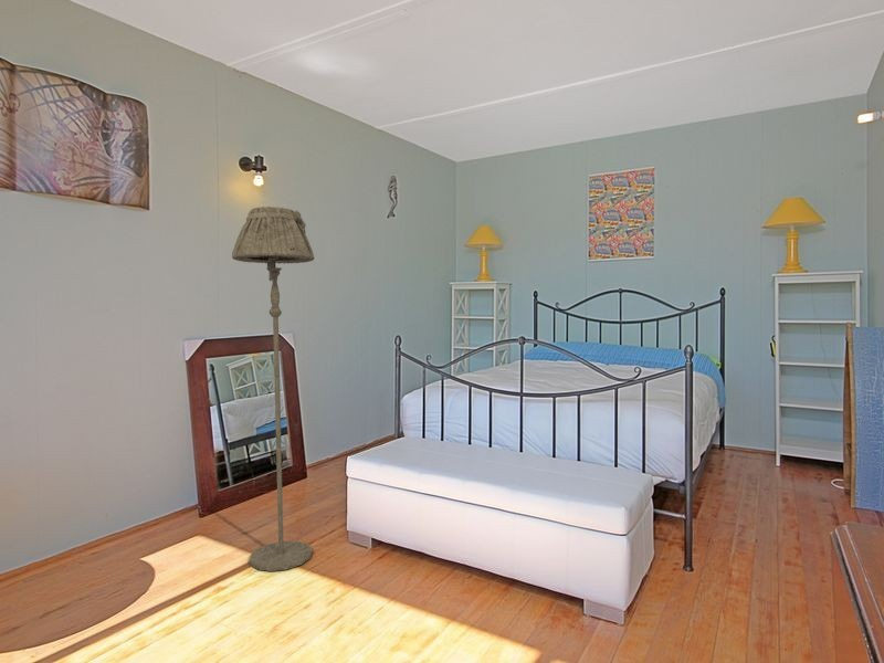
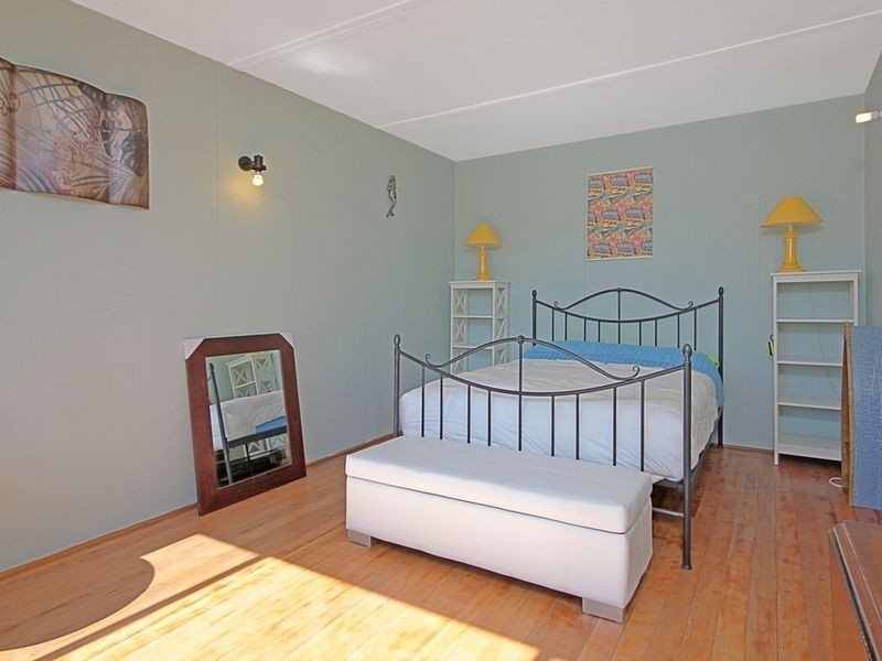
- floor lamp [231,206,315,572]
